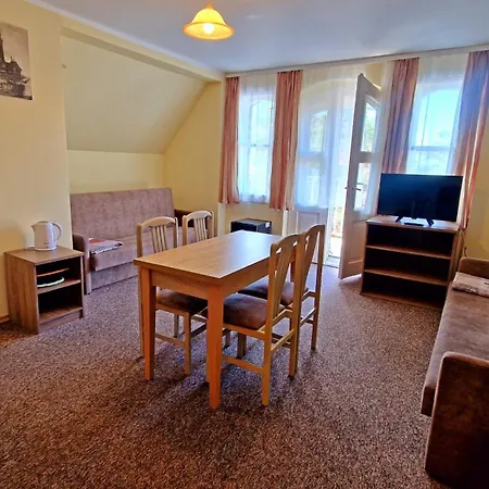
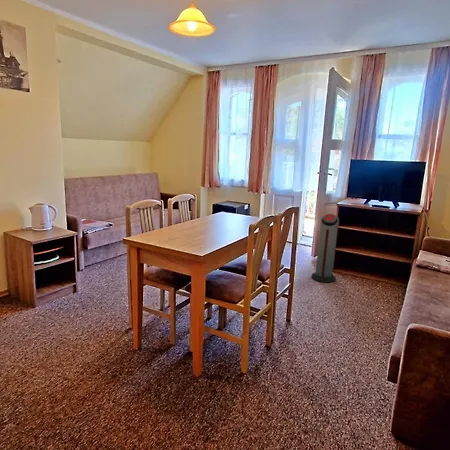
+ air purifier [311,213,340,283]
